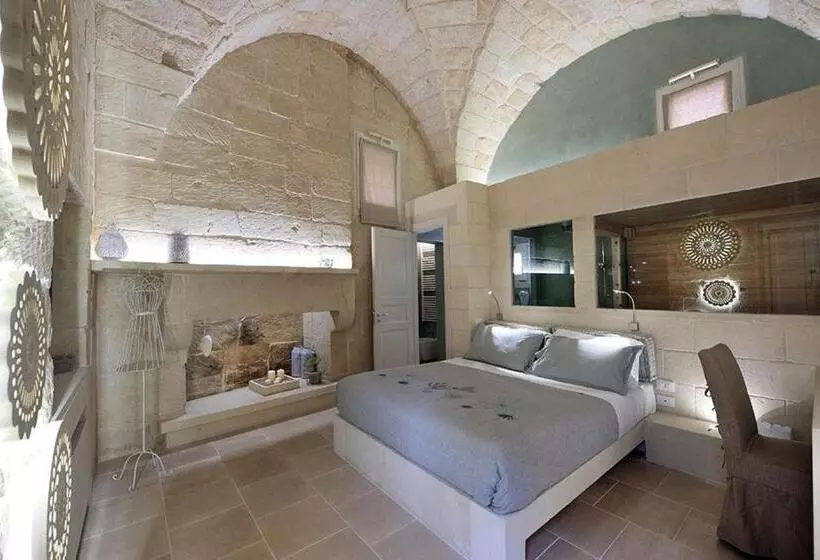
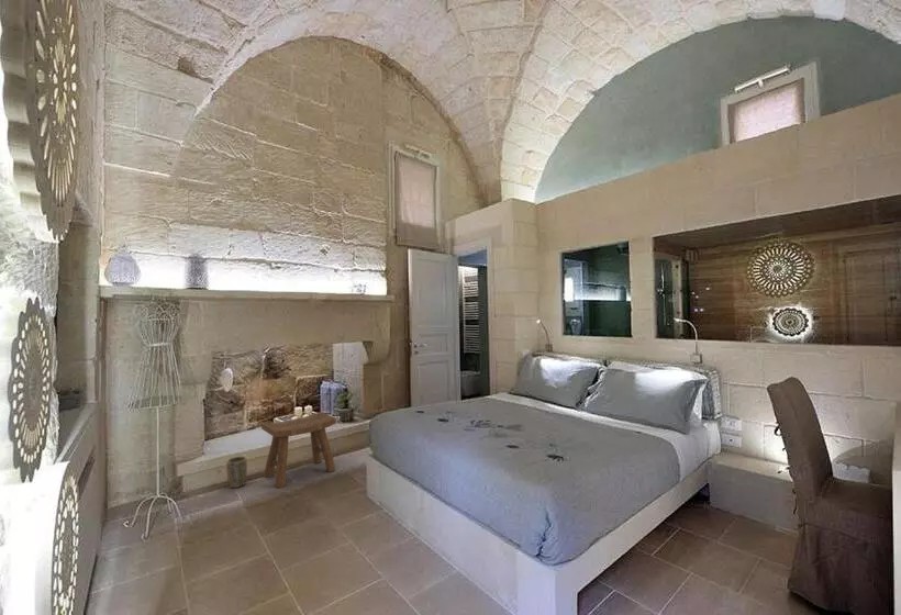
+ plant pot [225,456,248,489]
+ stool [260,411,337,489]
